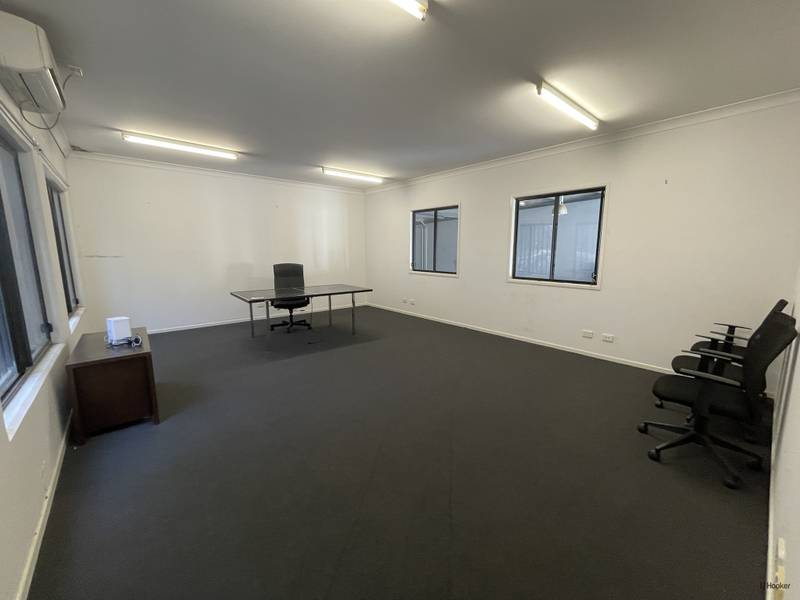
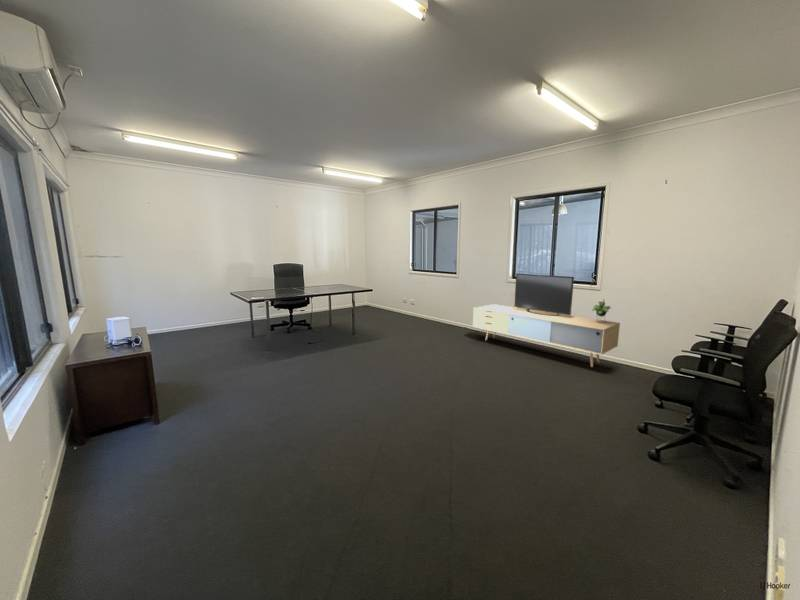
+ media console [472,273,621,368]
